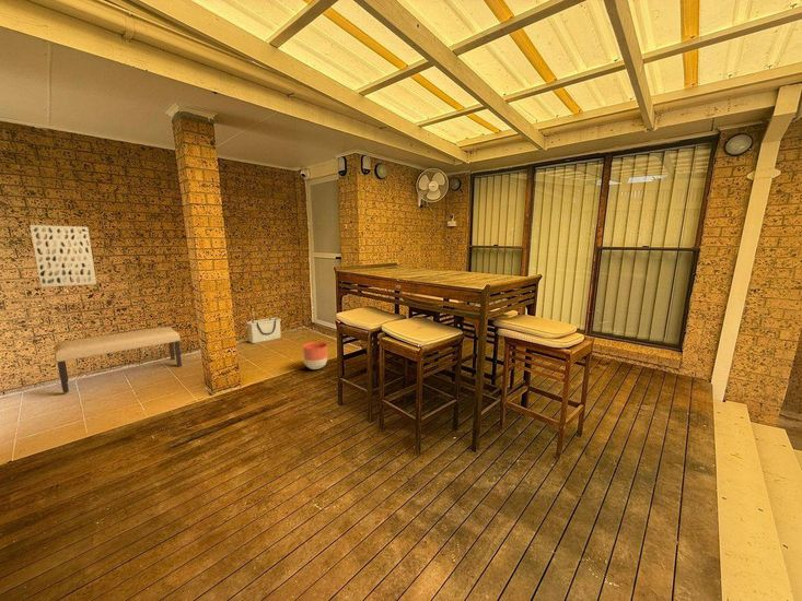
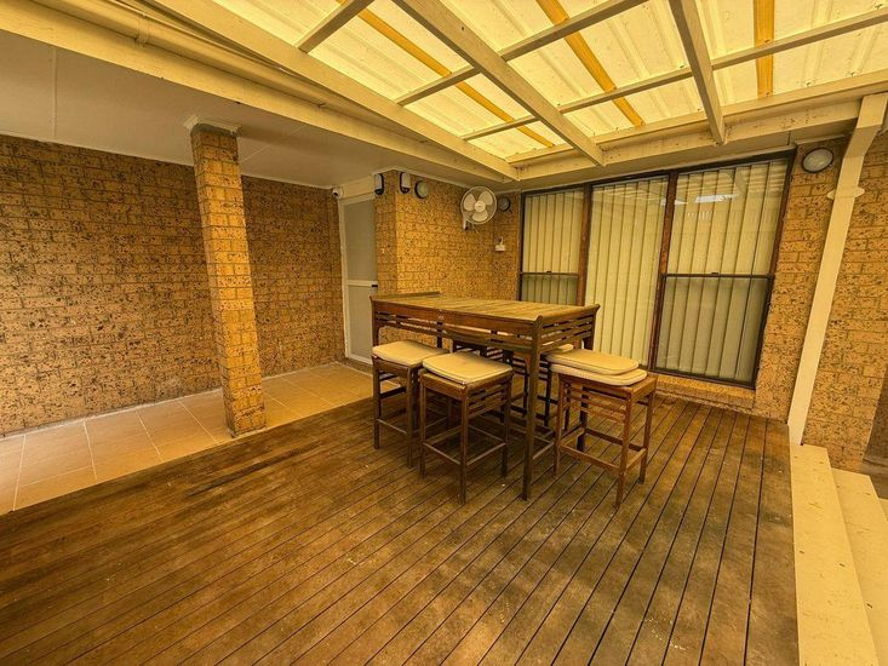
- storage bin [245,317,282,344]
- wall art [28,224,97,288]
- planter [302,341,328,370]
- bench [54,326,183,394]
